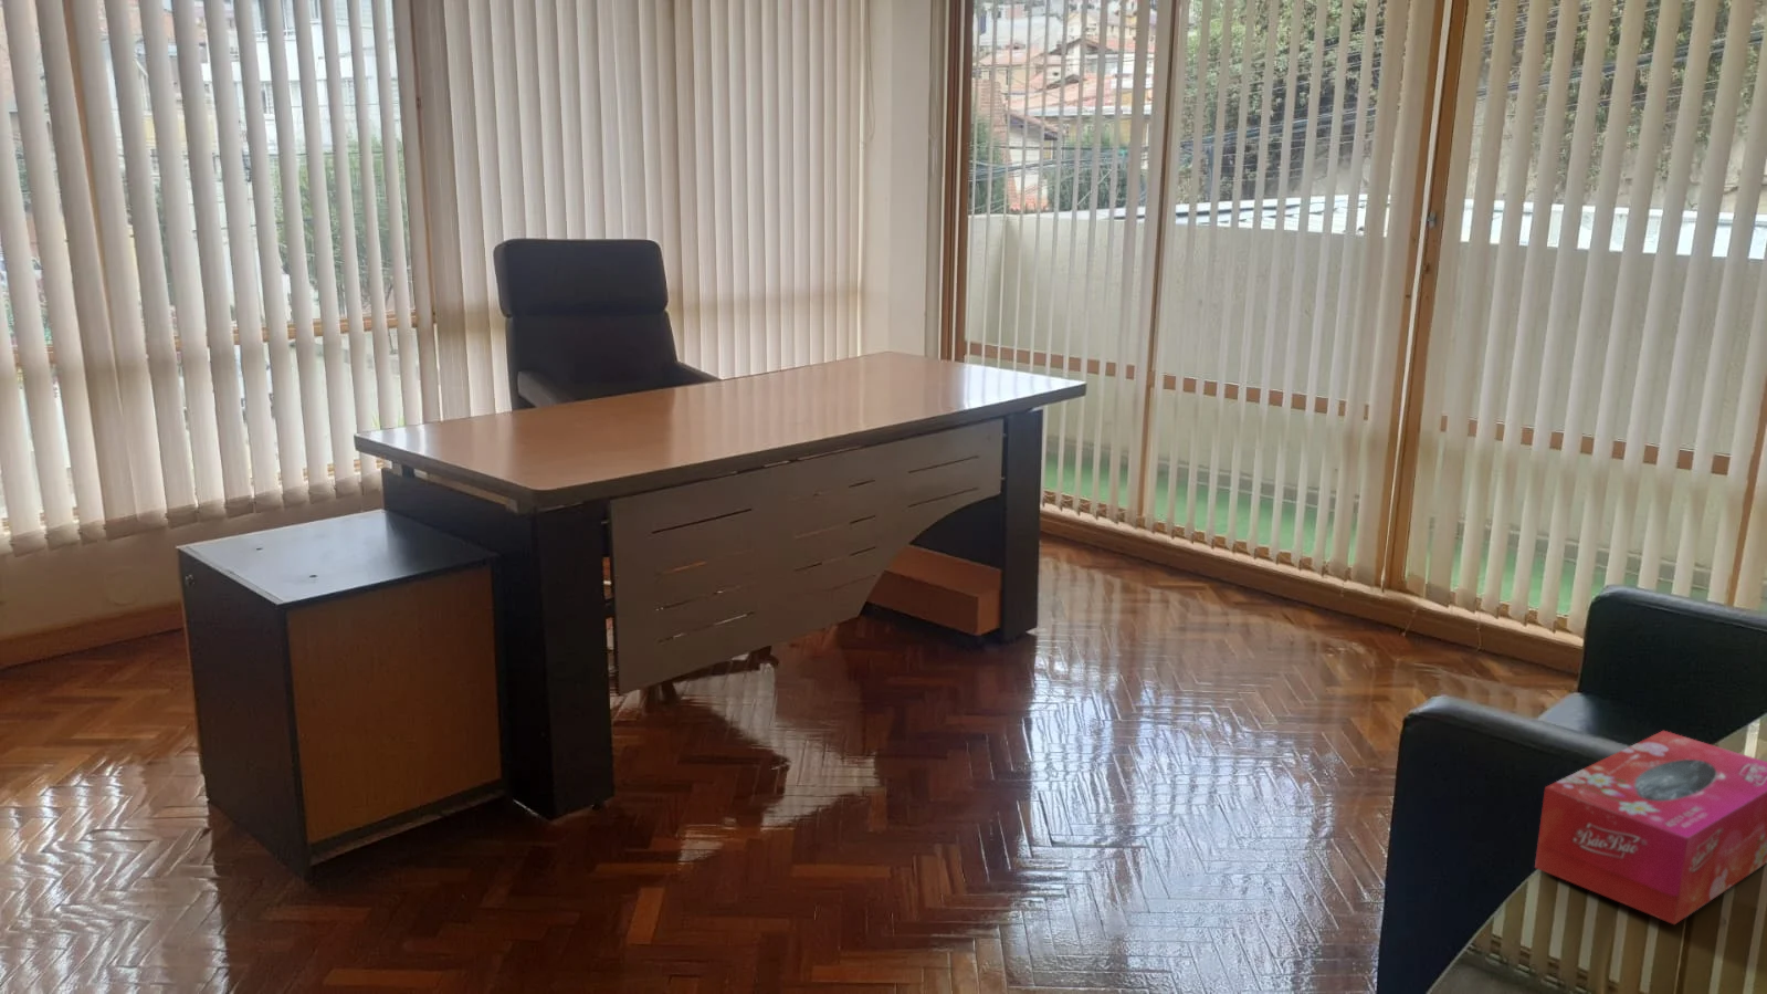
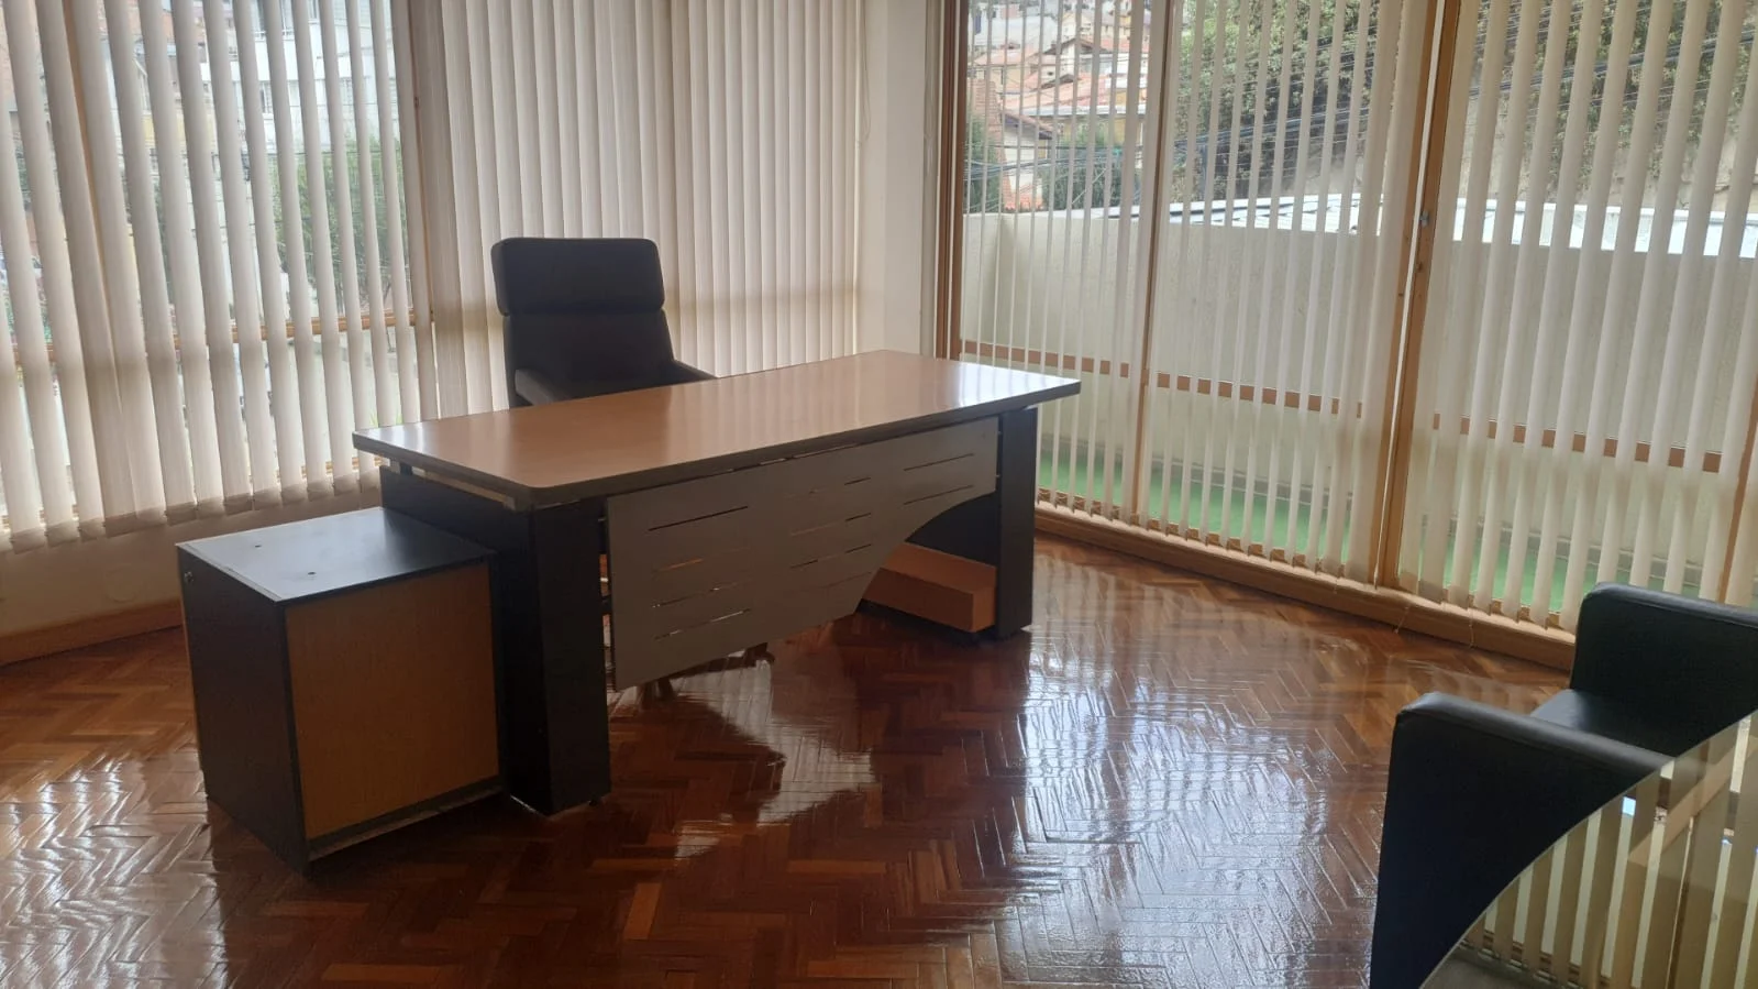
- tissue box [1534,729,1767,926]
